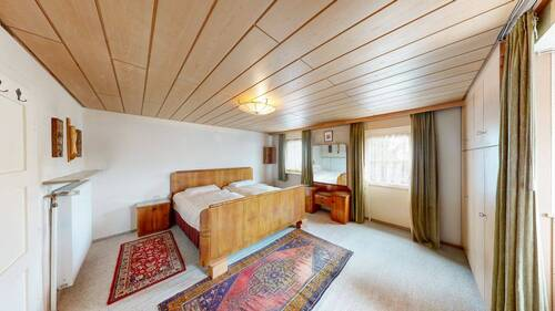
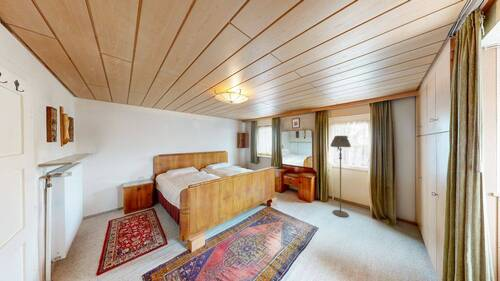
+ floor lamp [330,135,352,218]
